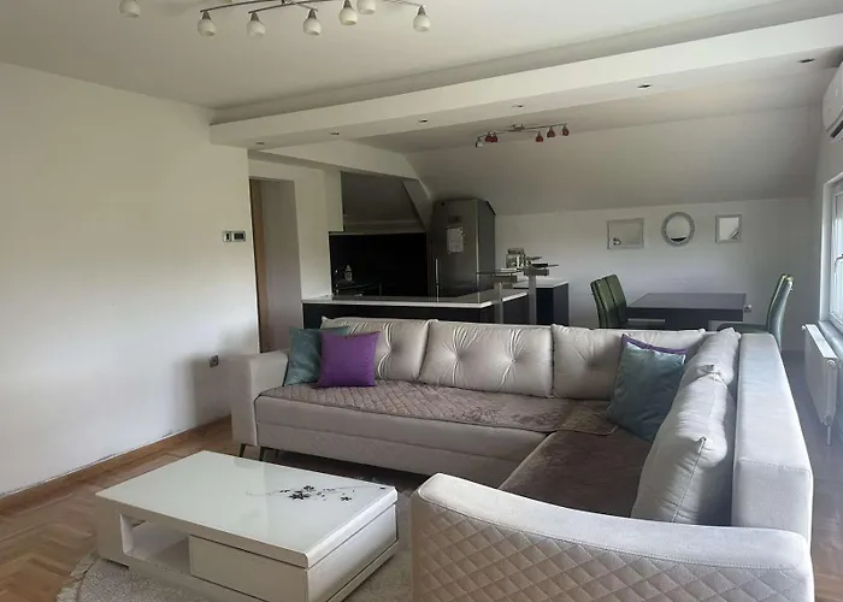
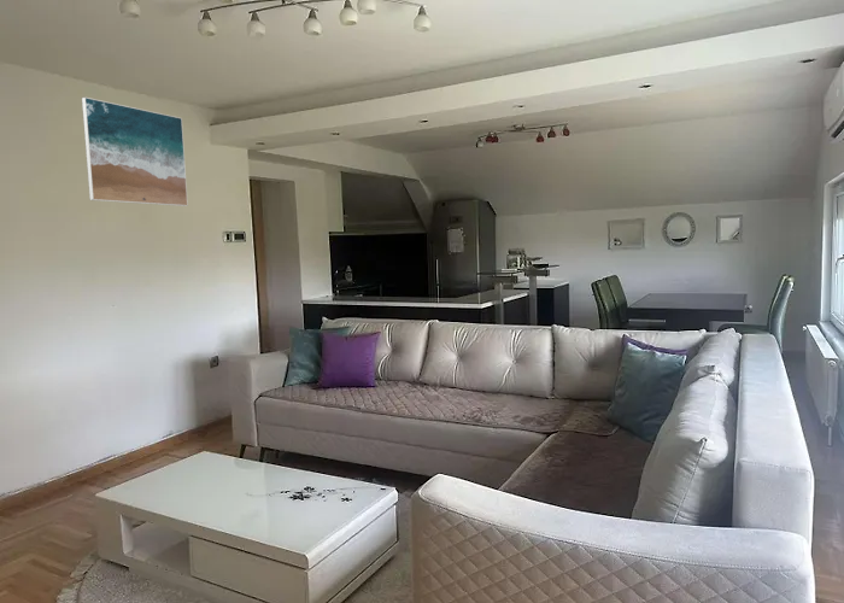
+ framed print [81,96,189,207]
